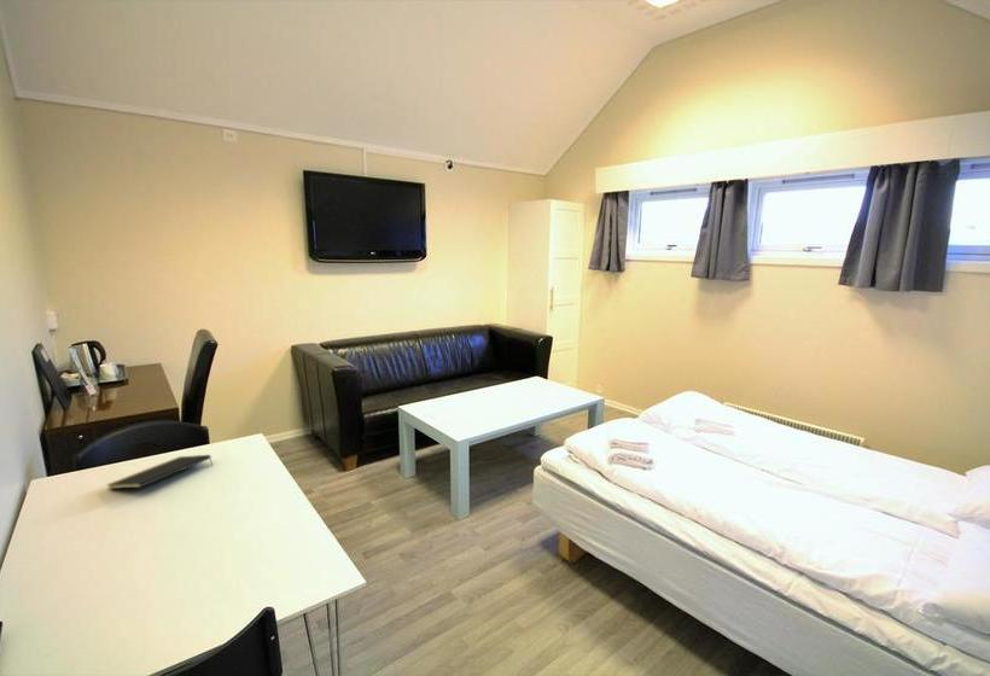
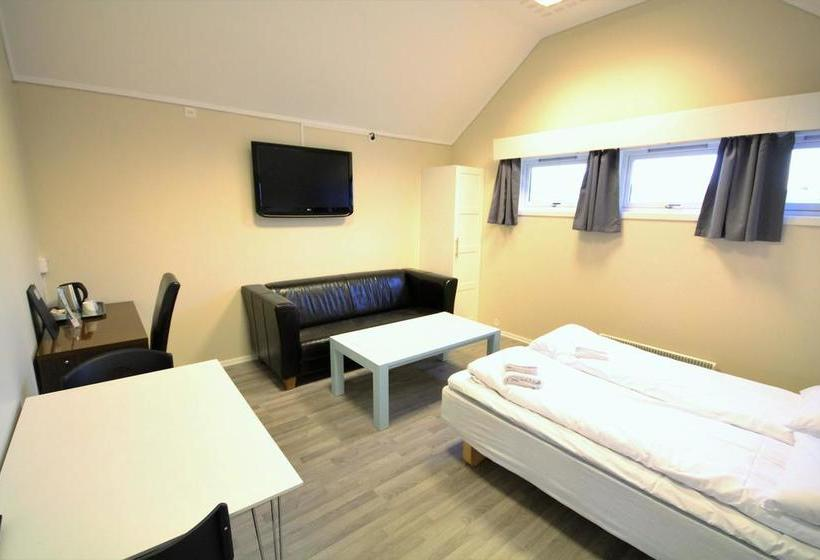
- notepad [105,454,214,490]
